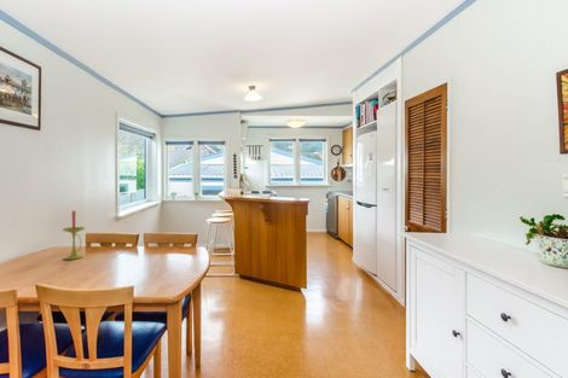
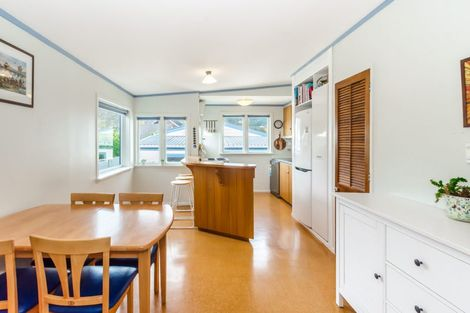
- candle [62,210,86,261]
